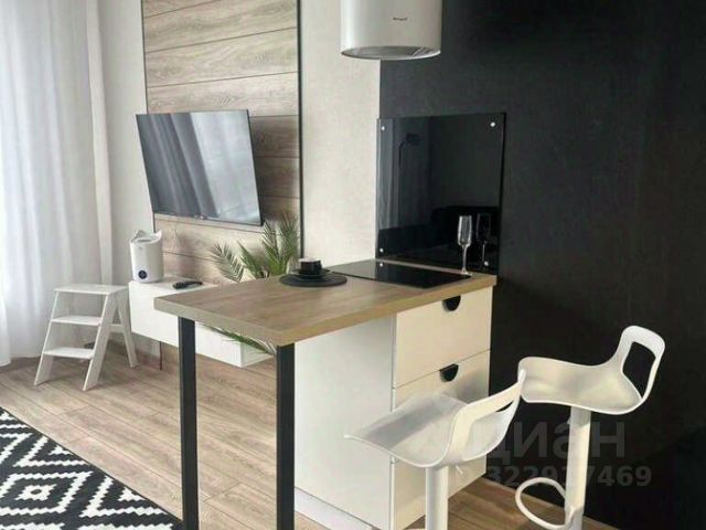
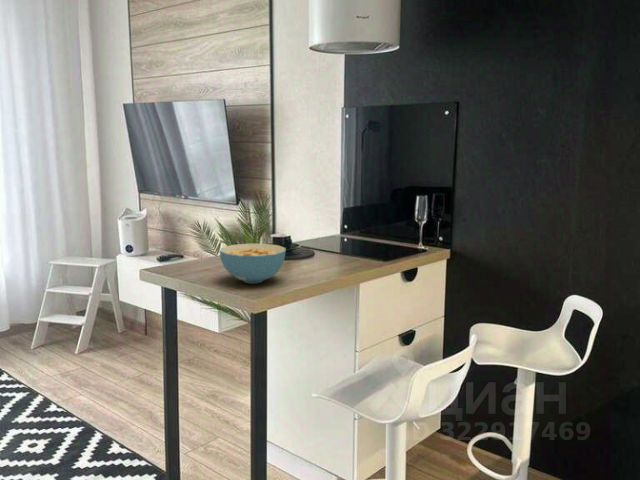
+ cereal bowl [219,242,287,284]
